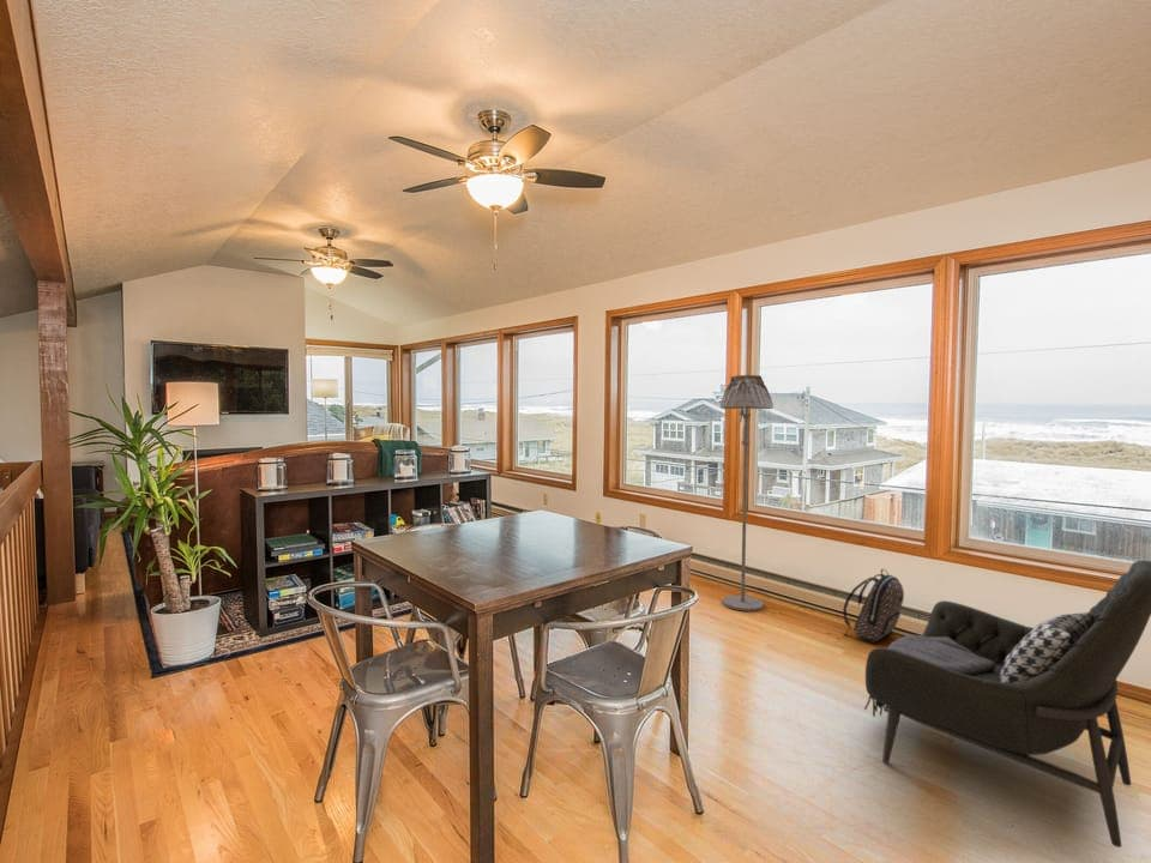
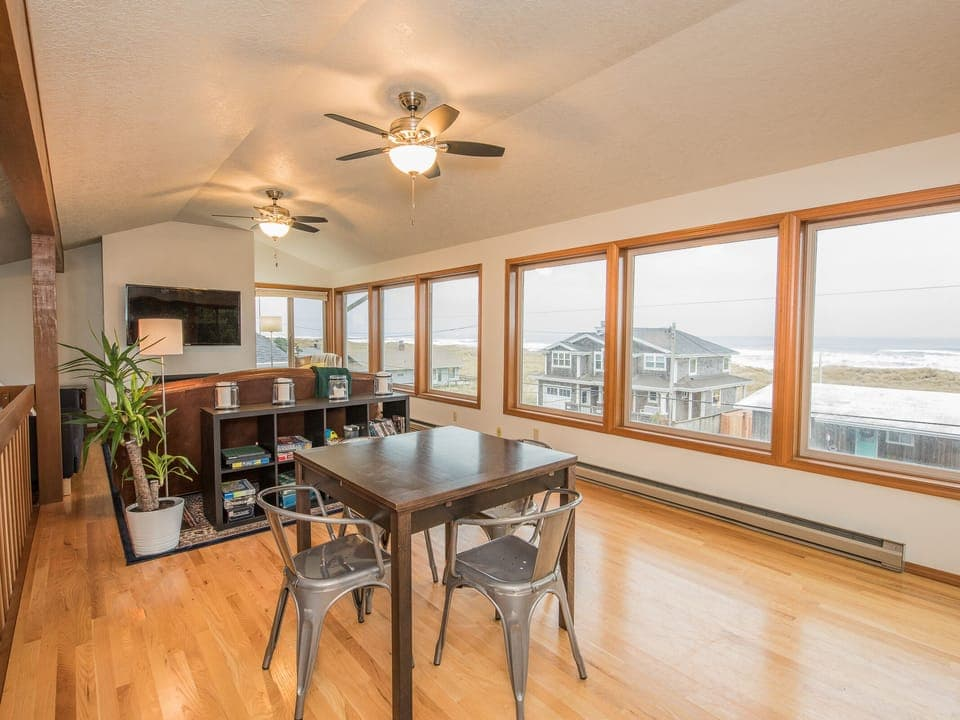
- armchair [863,559,1151,849]
- floor lamp [718,374,775,612]
- backpack [842,568,905,645]
